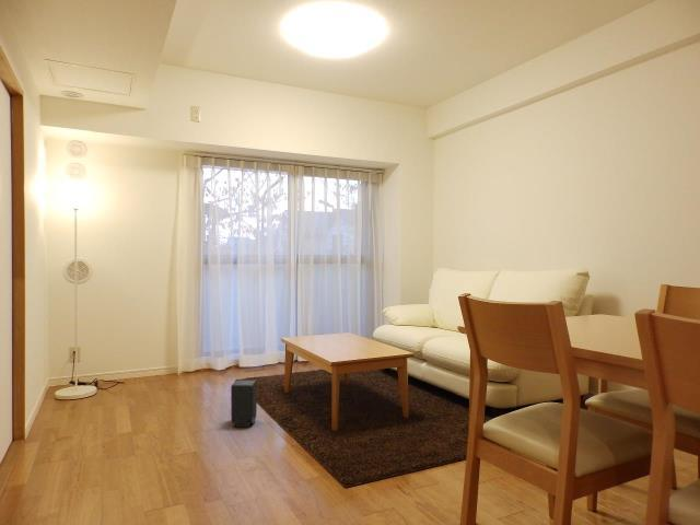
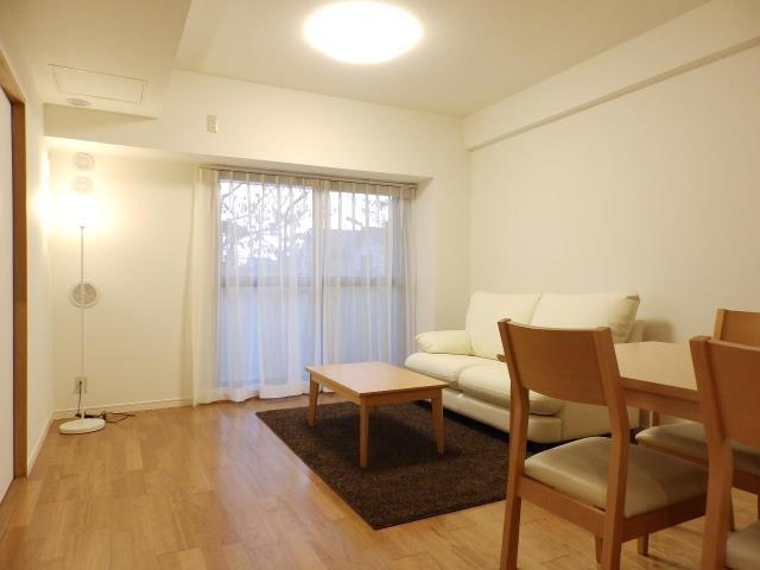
- speaker [230,380,258,429]
